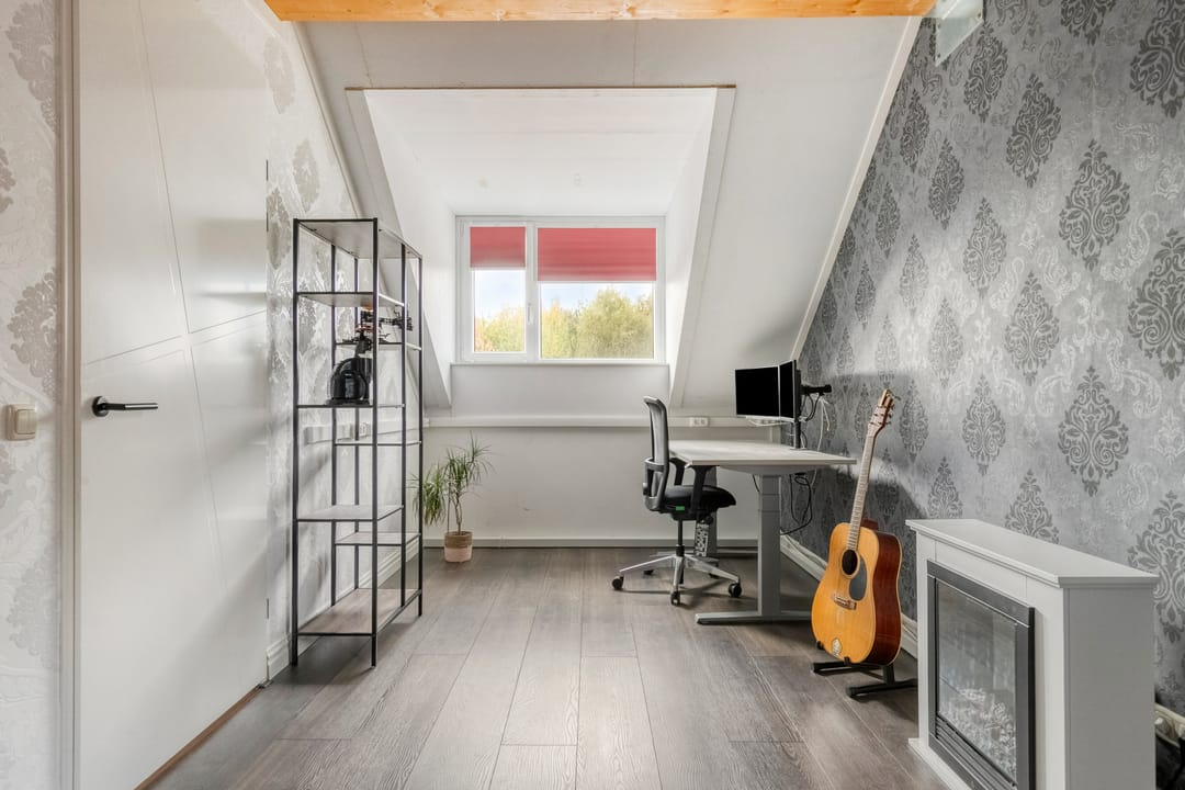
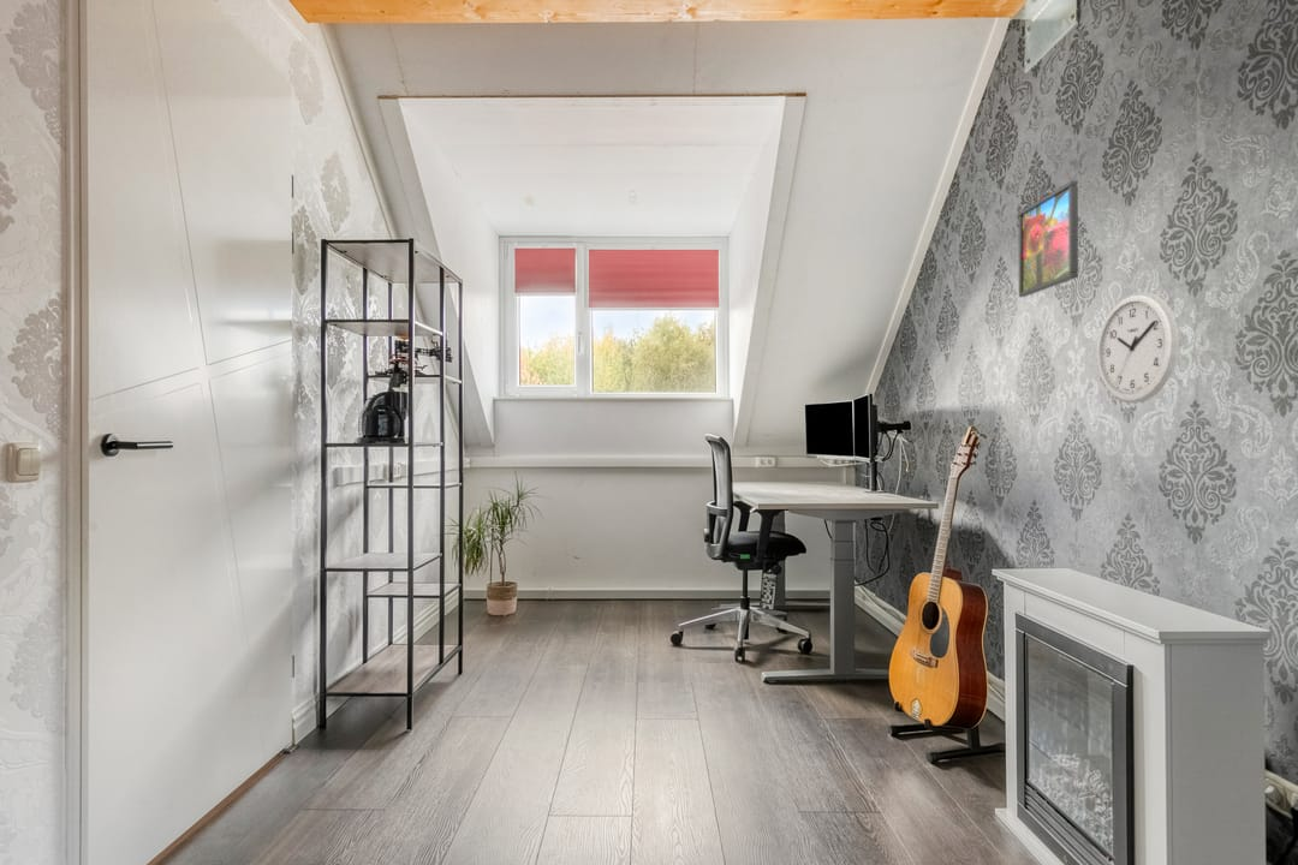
+ wall clock [1096,291,1180,405]
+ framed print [1017,179,1079,298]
